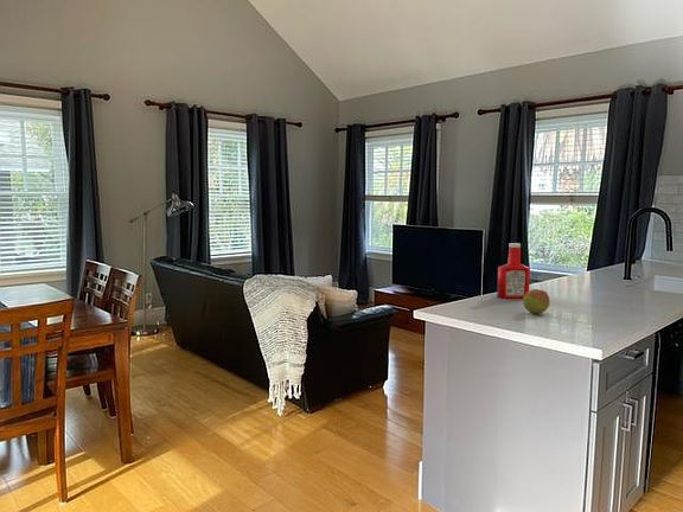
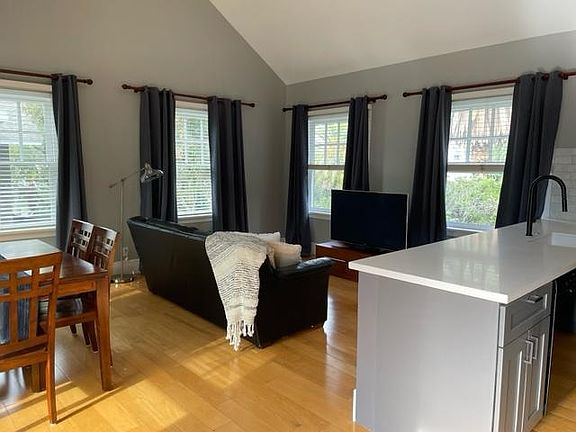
- soap bottle [496,242,531,299]
- fruit [522,288,551,315]
